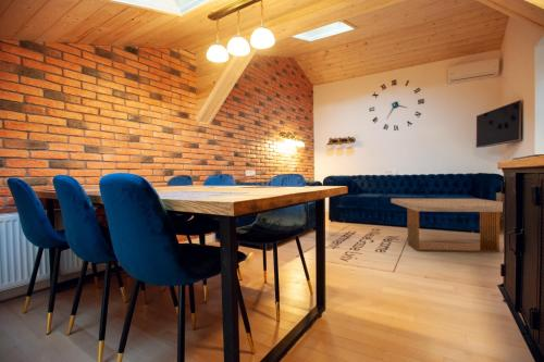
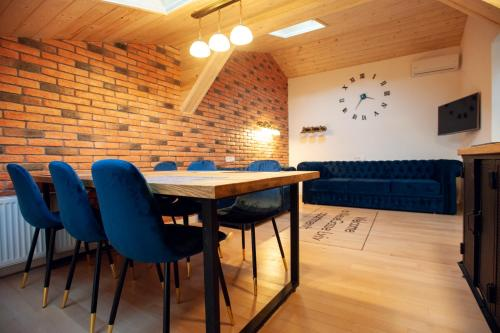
- coffee table [390,198,504,253]
